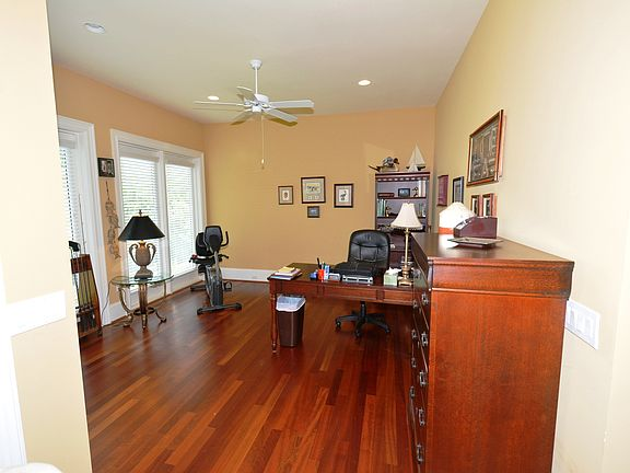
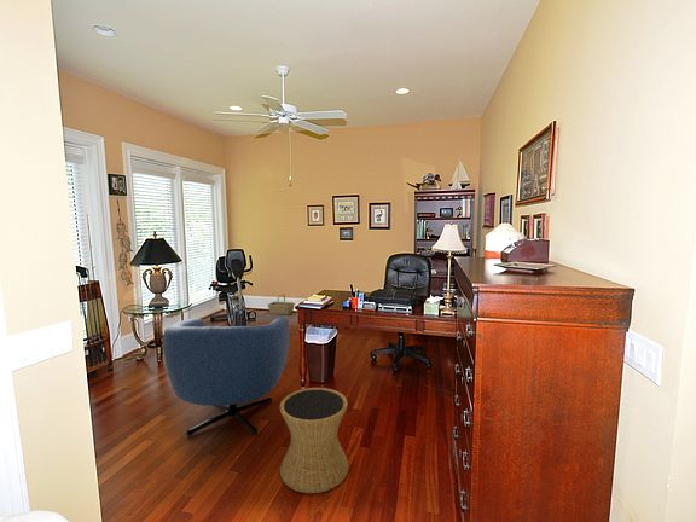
+ side table [279,387,350,494]
+ basket [266,294,296,317]
+ armchair [162,317,291,437]
